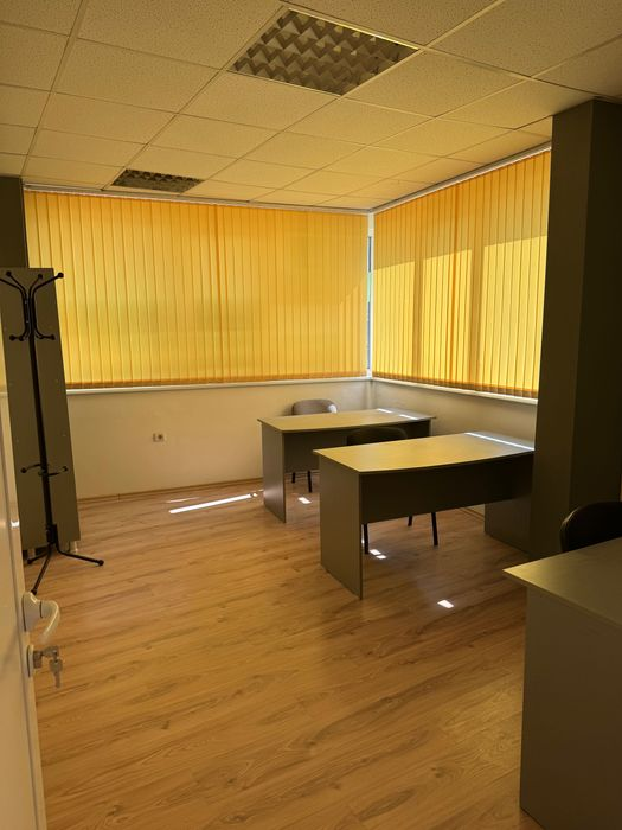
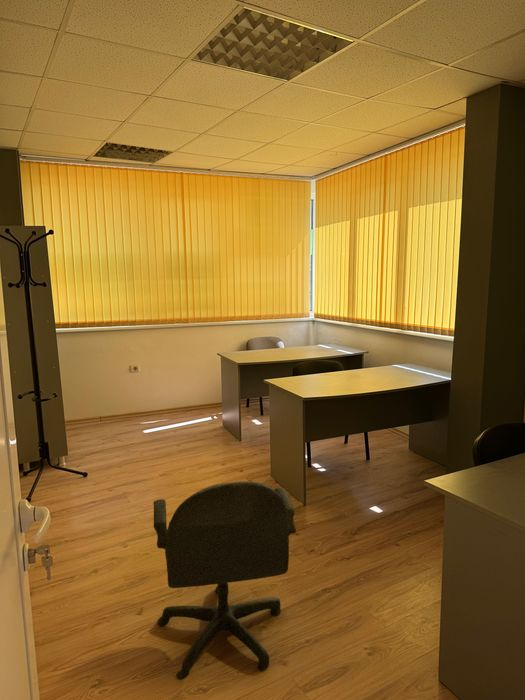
+ office chair [153,480,297,681]
